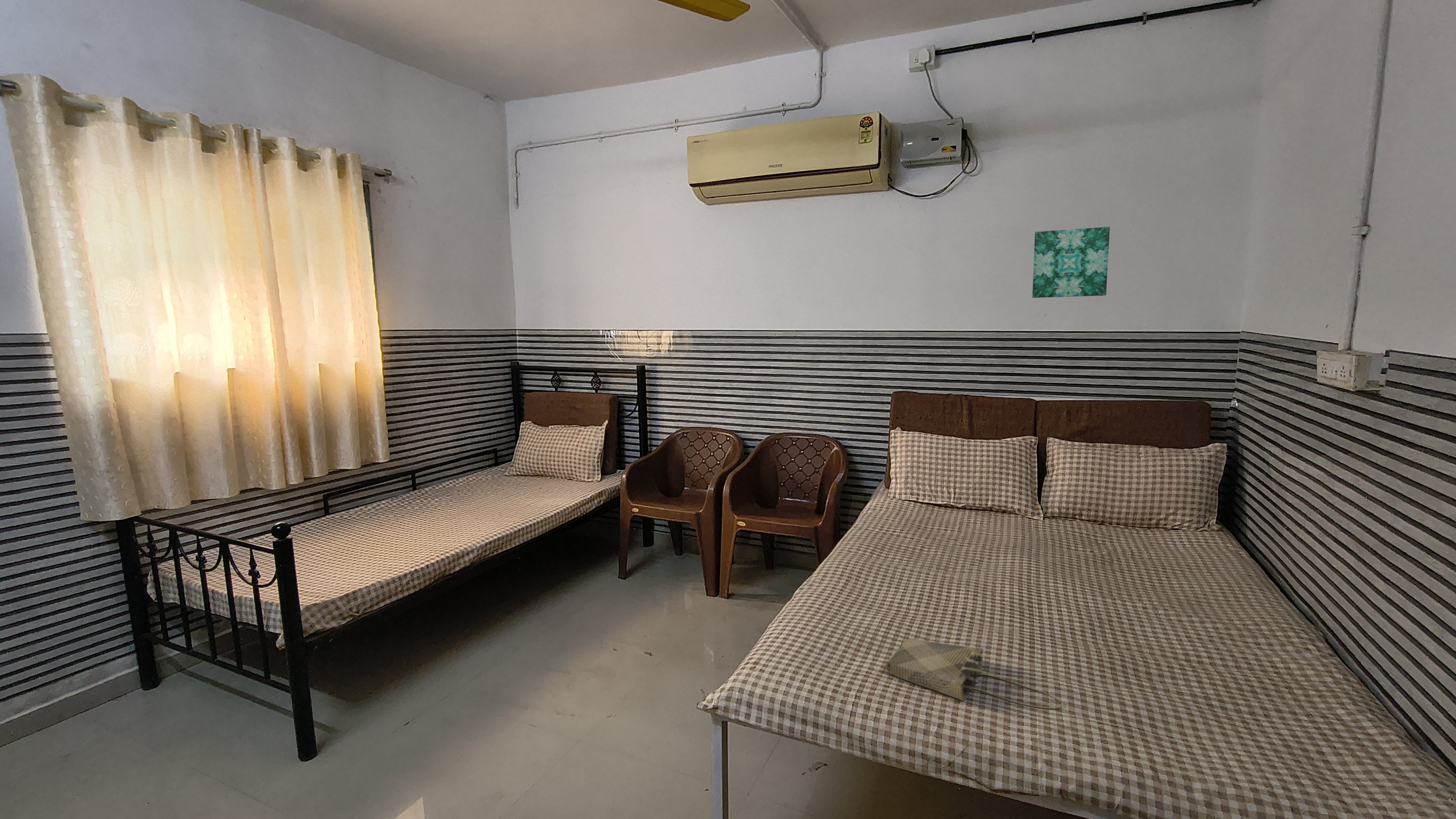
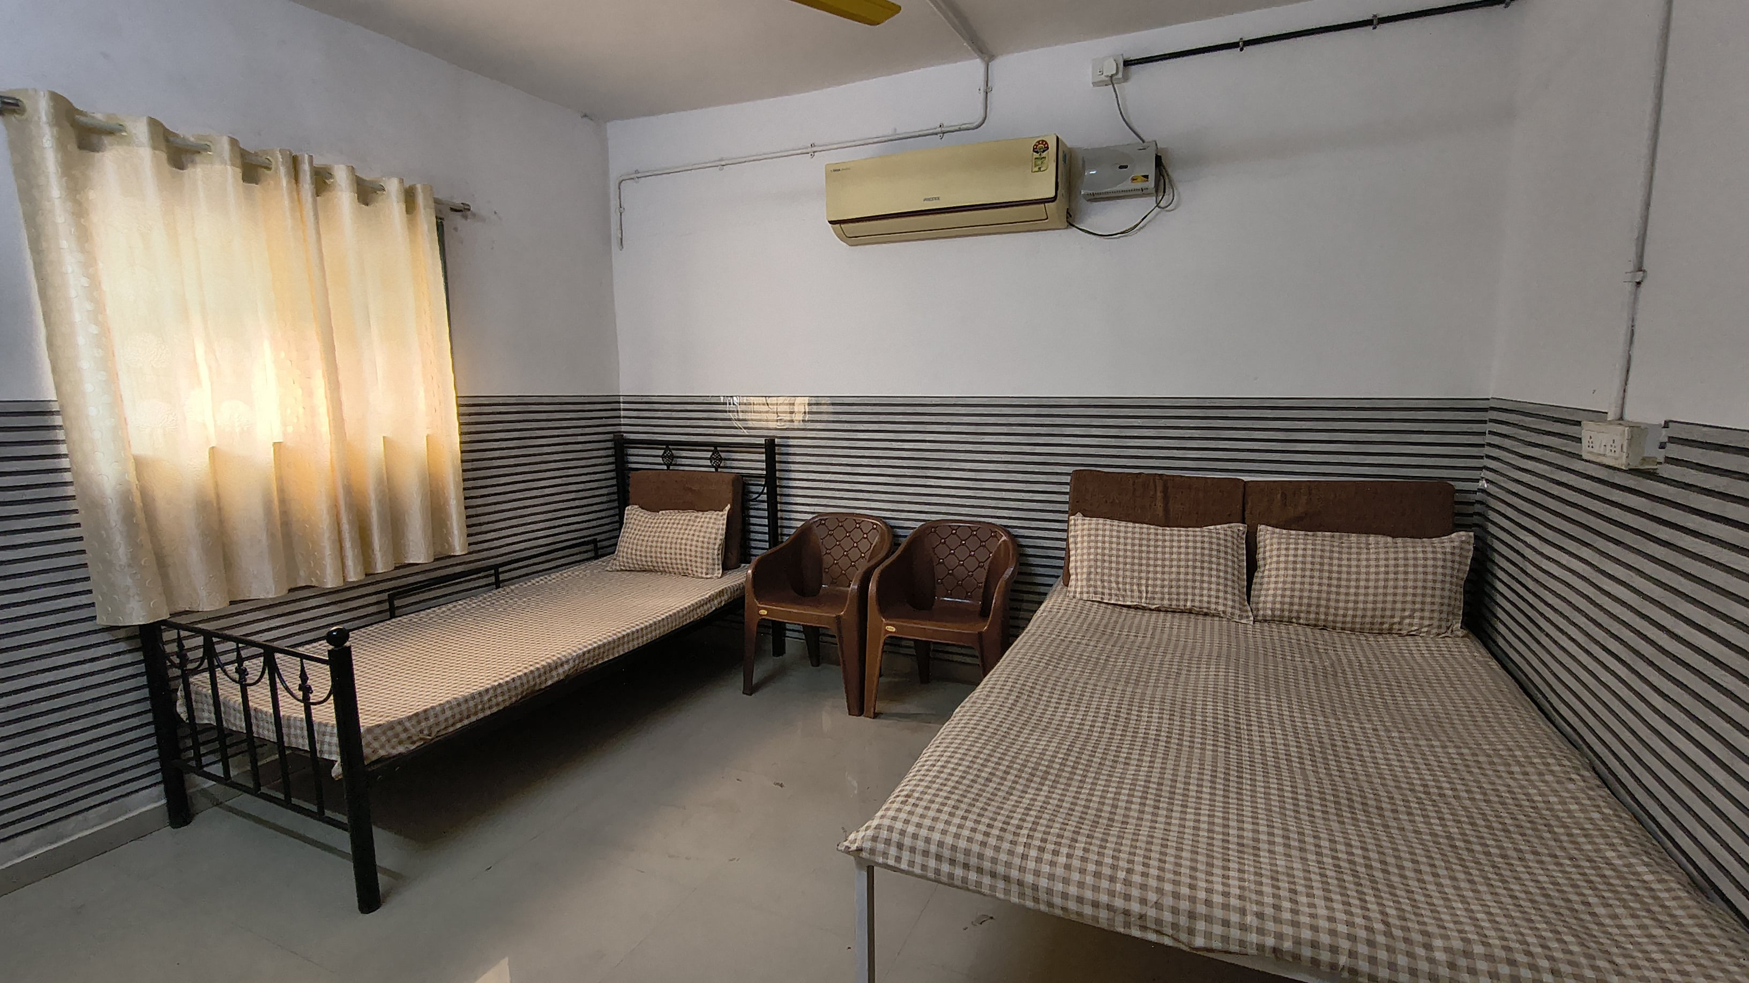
- wall art [1032,227,1110,298]
- tote bag [885,638,1064,709]
